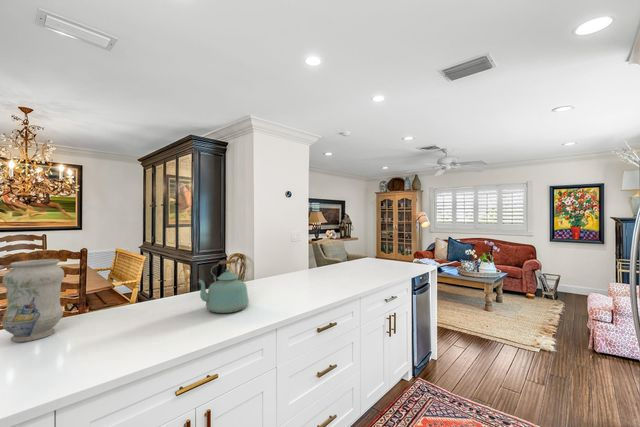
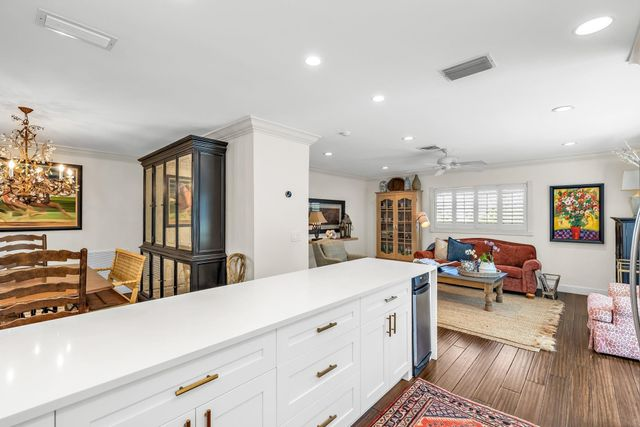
- vase [1,258,65,343]
- kettle [196,258,250,314]
